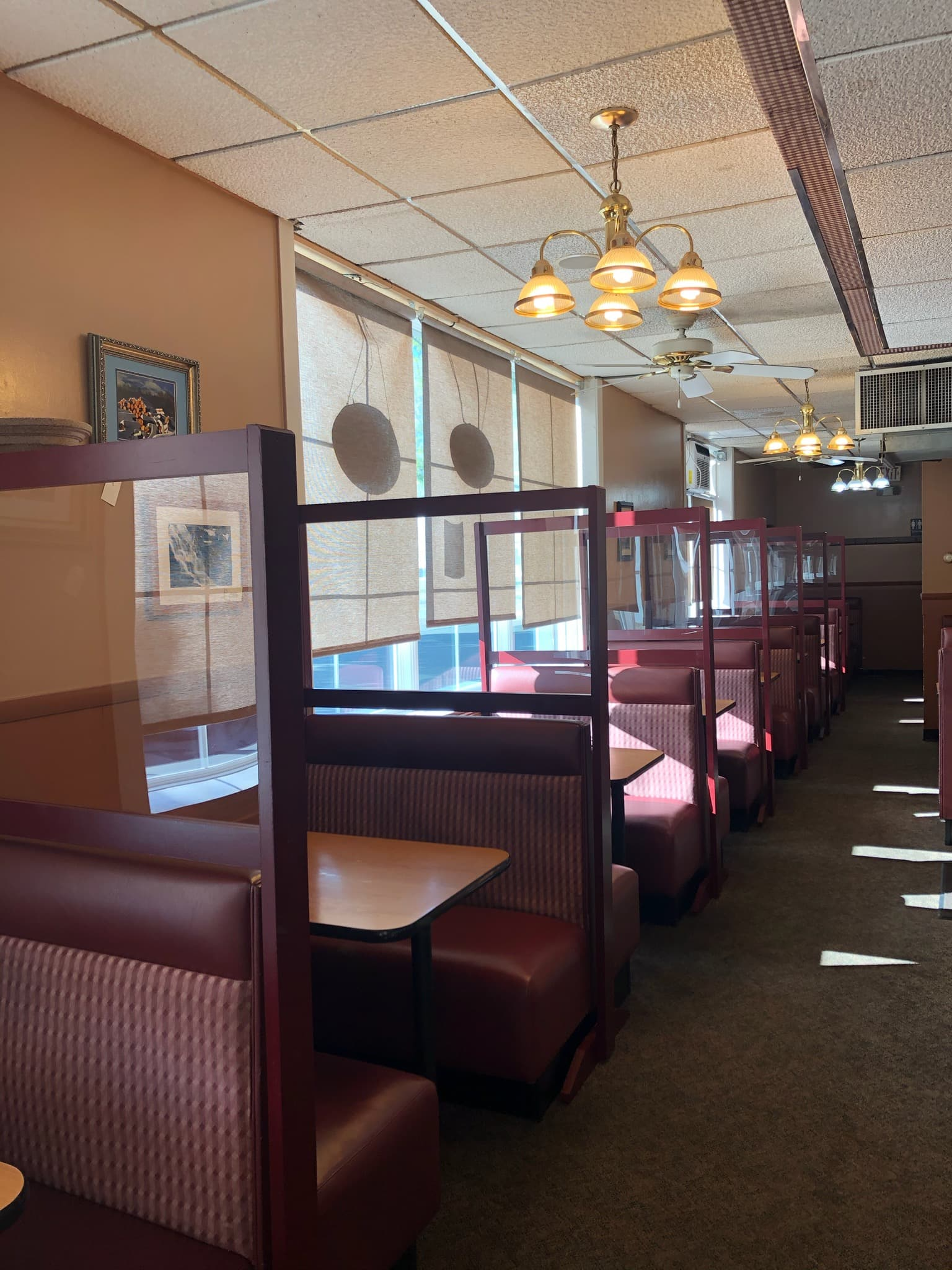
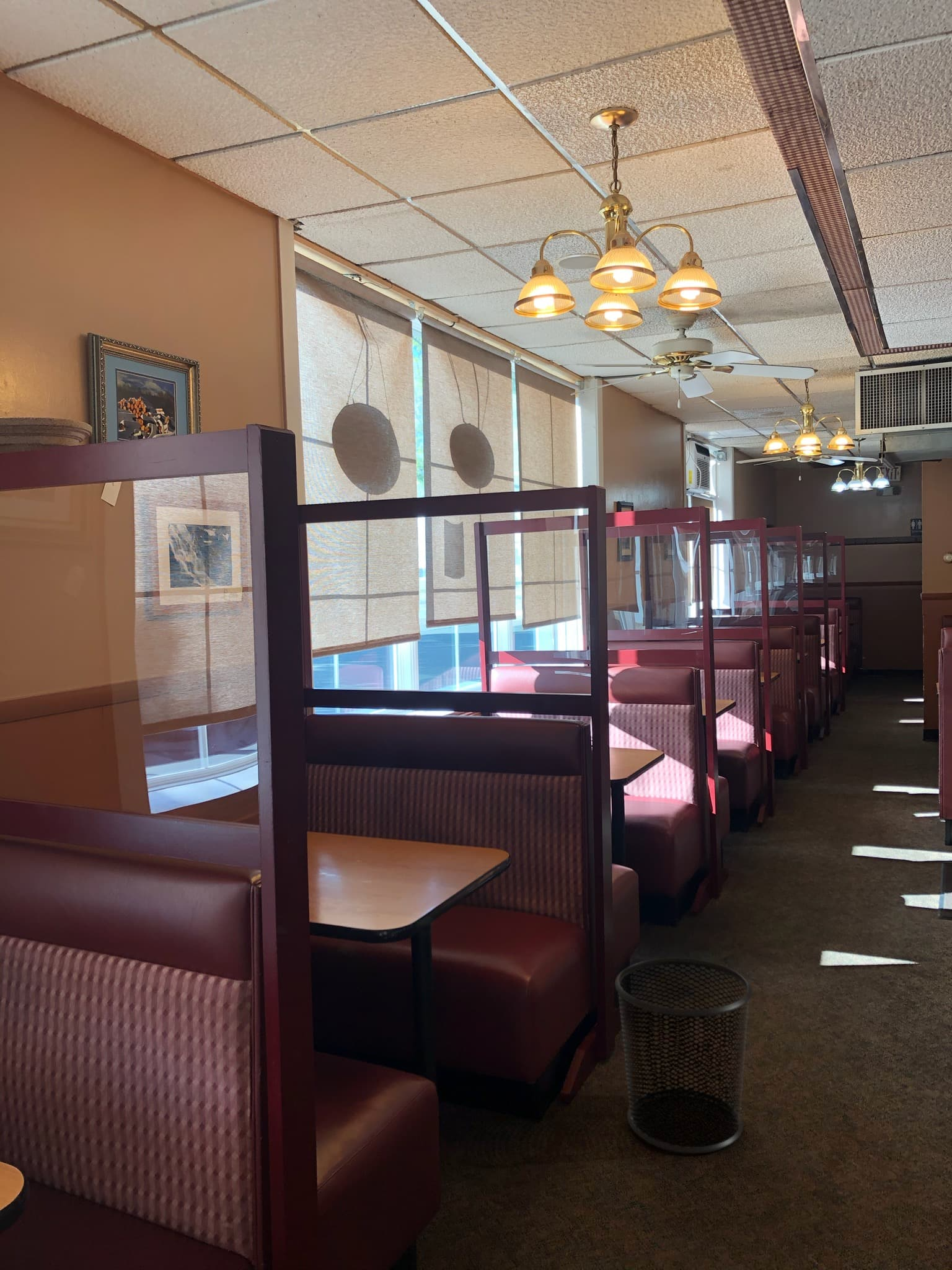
+ waste bin [614,957,753,1154]
